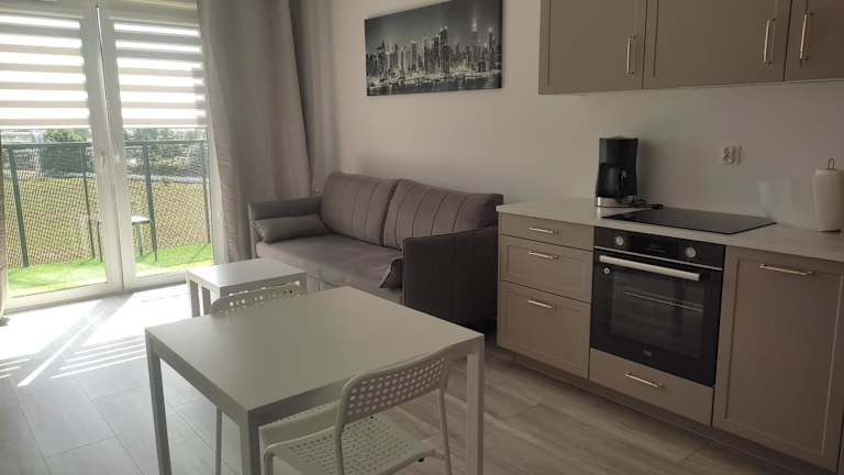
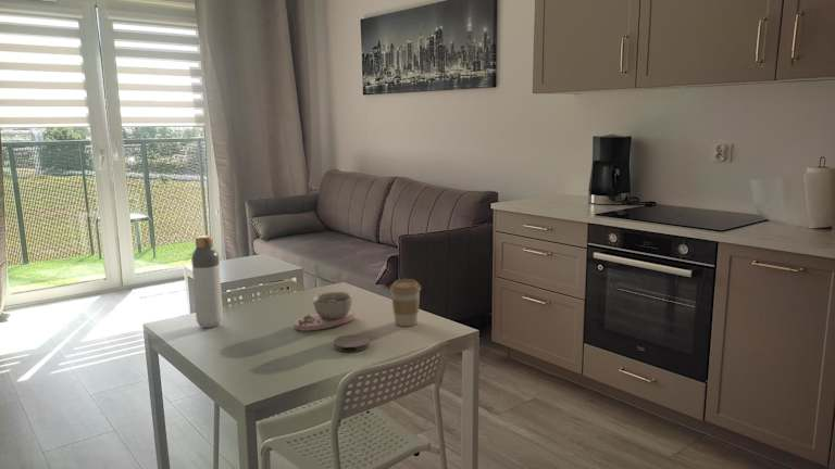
+ coaster [333,333,371,353]
+ bottle [190,234,224,329]
+ bowl [292,291,356,332]
+ coffee cup [389,278,422,327]
